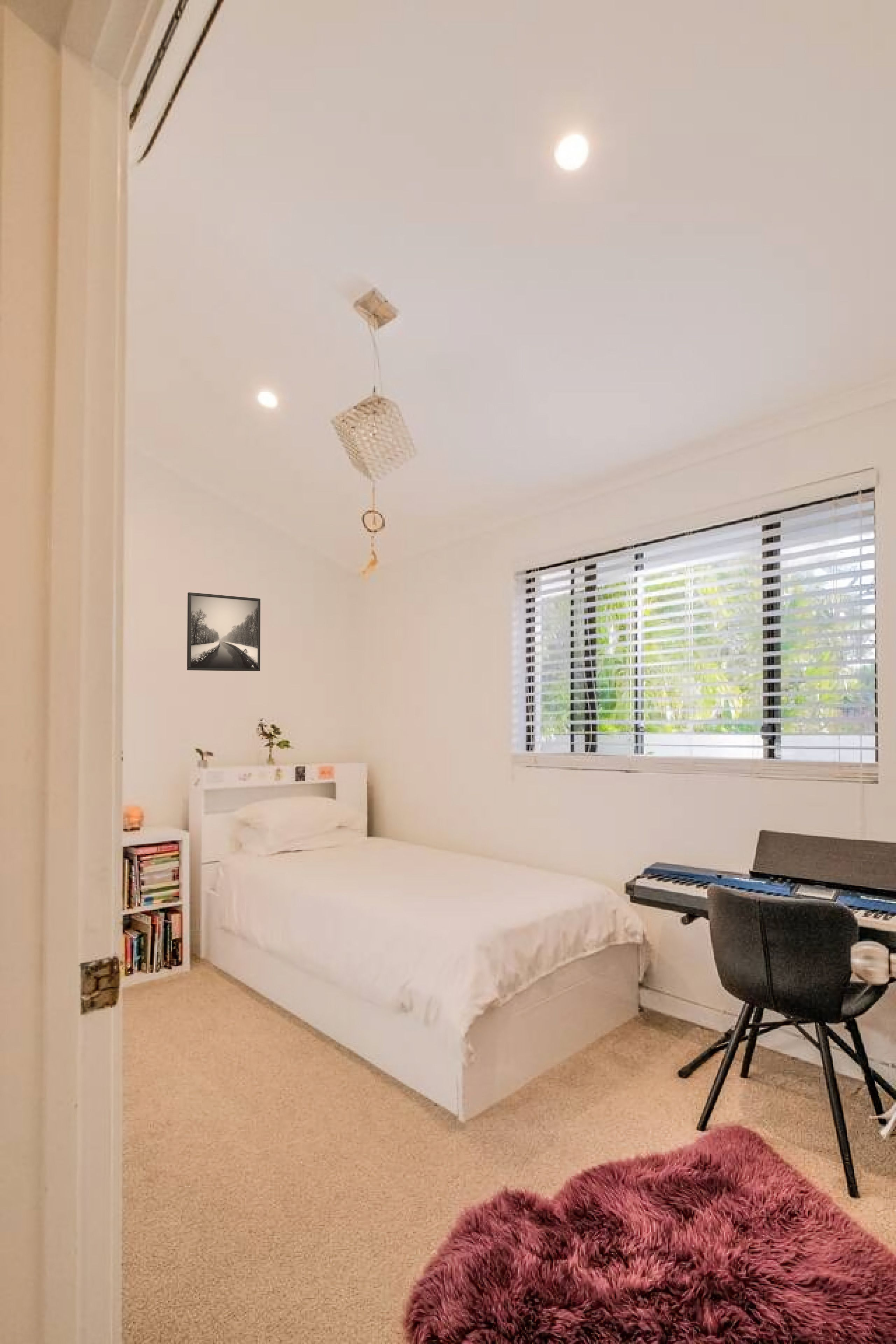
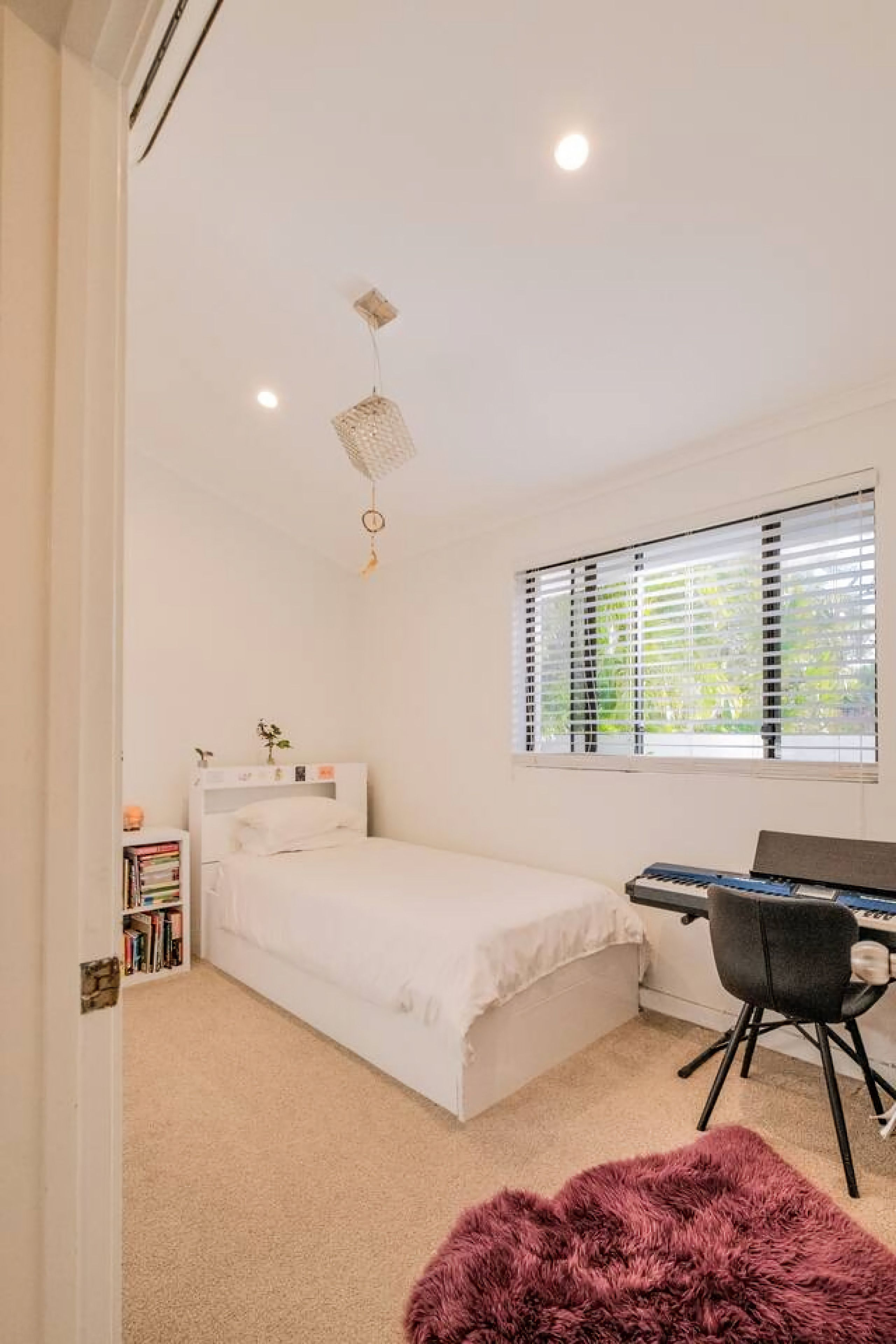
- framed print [187,592,261,671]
